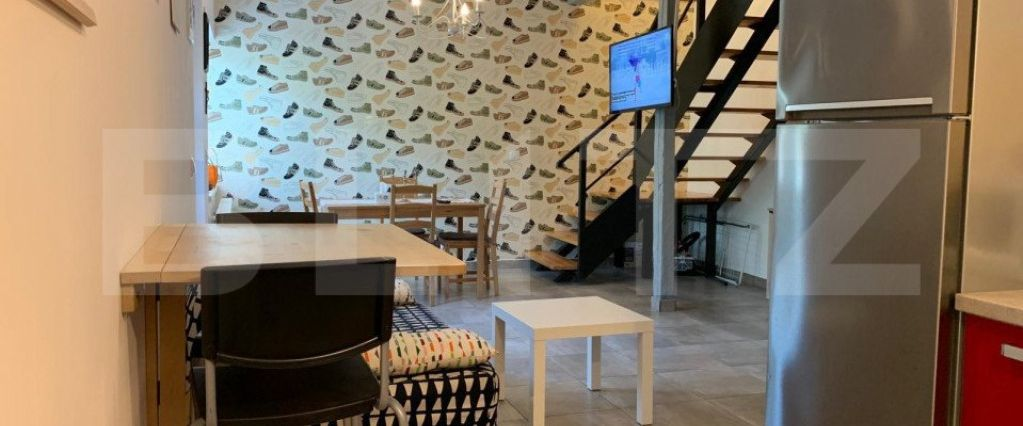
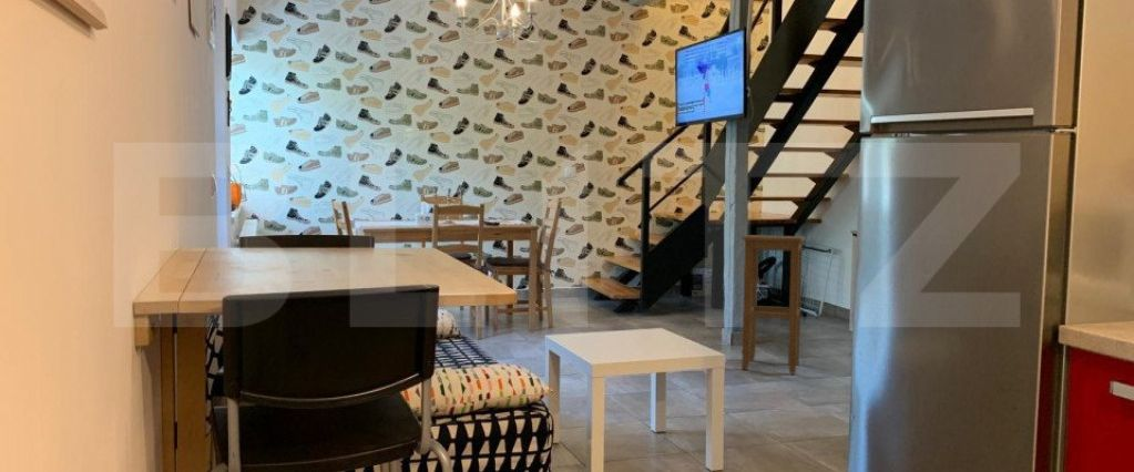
+ stool [740,234,806,374]
